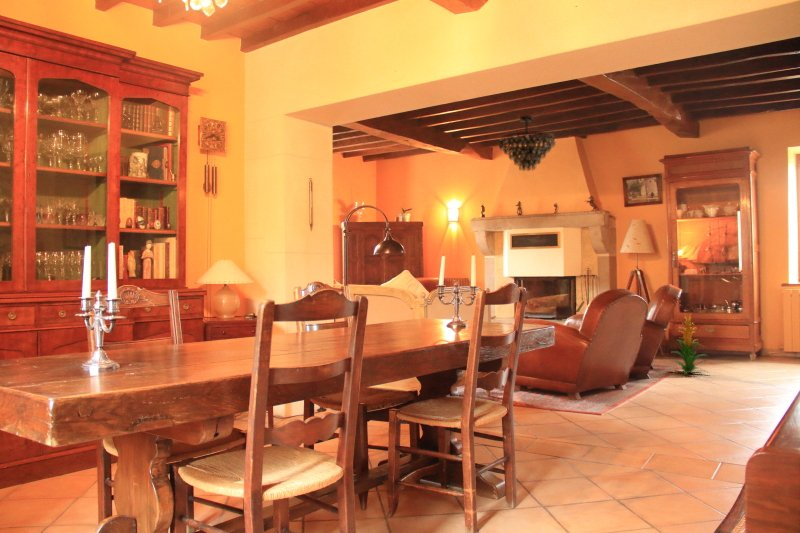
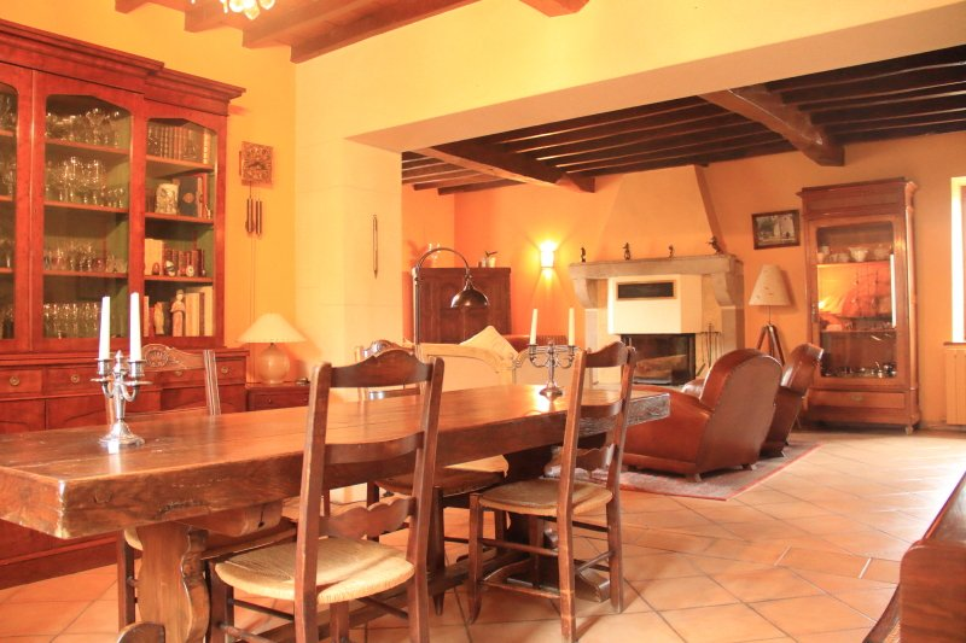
- indoor plant [667,312,710,375]
- chandelier [498,115,556,172]
